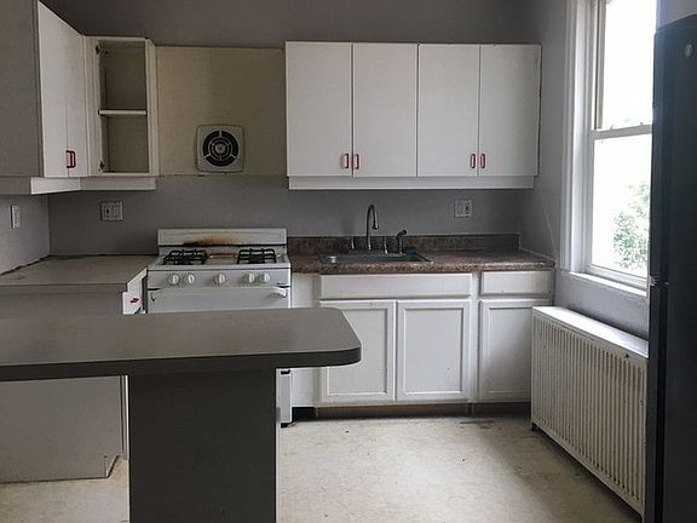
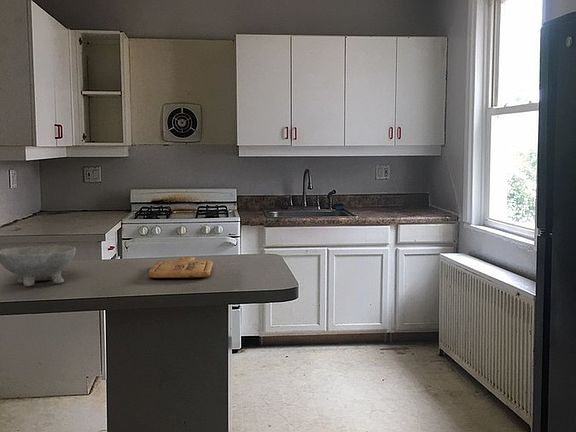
+ bowl [0,244,77,287]
+ cutting board [148,256,214,279]
